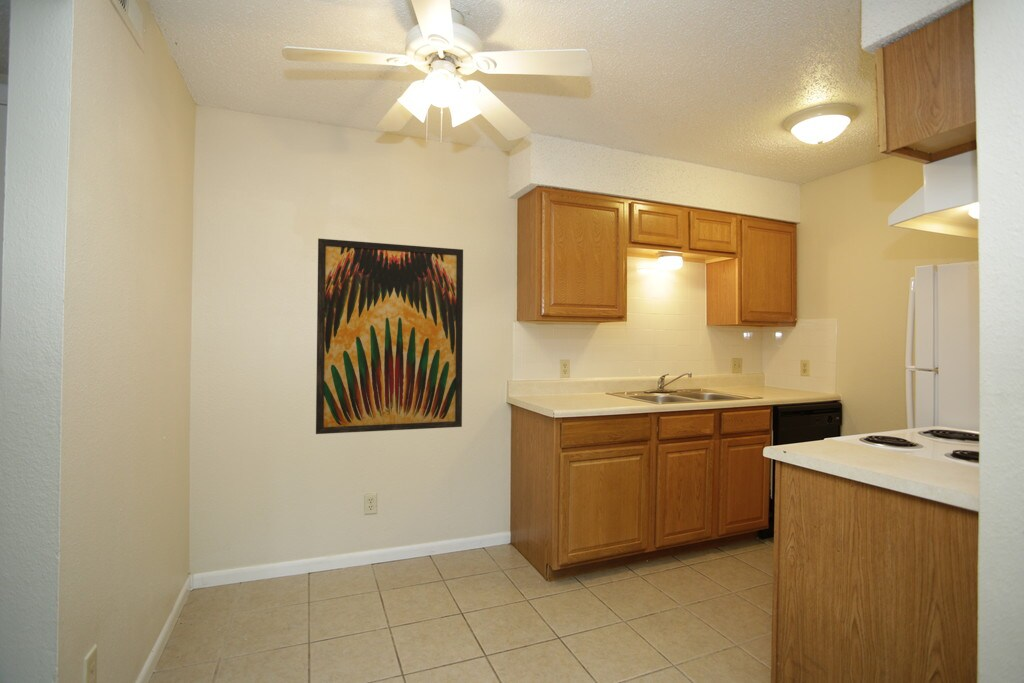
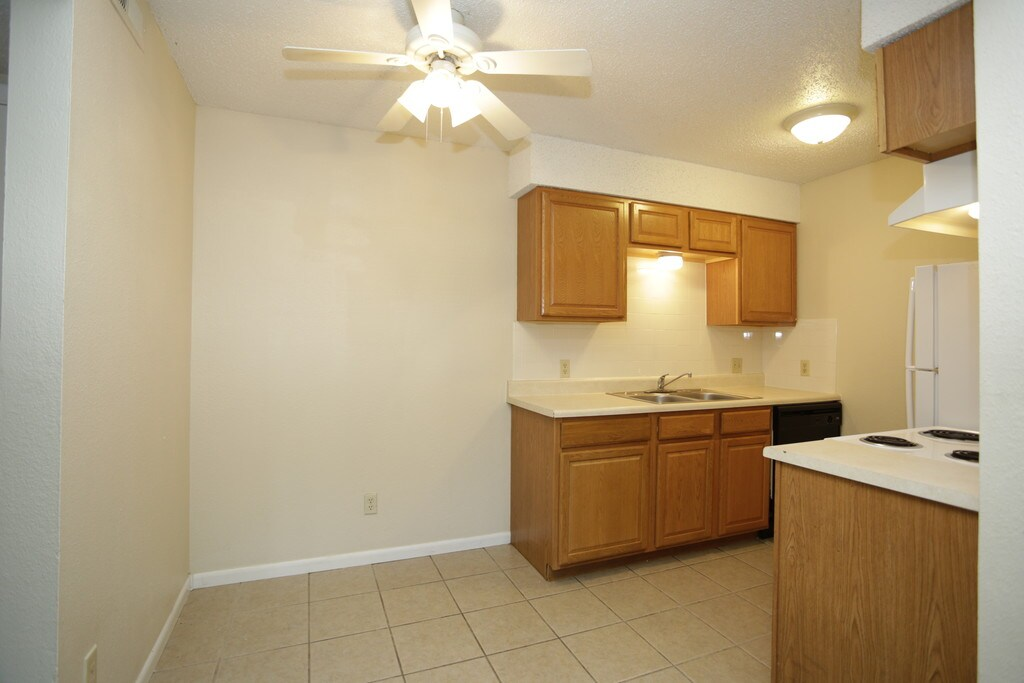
- wall art [315,237,464,435]
